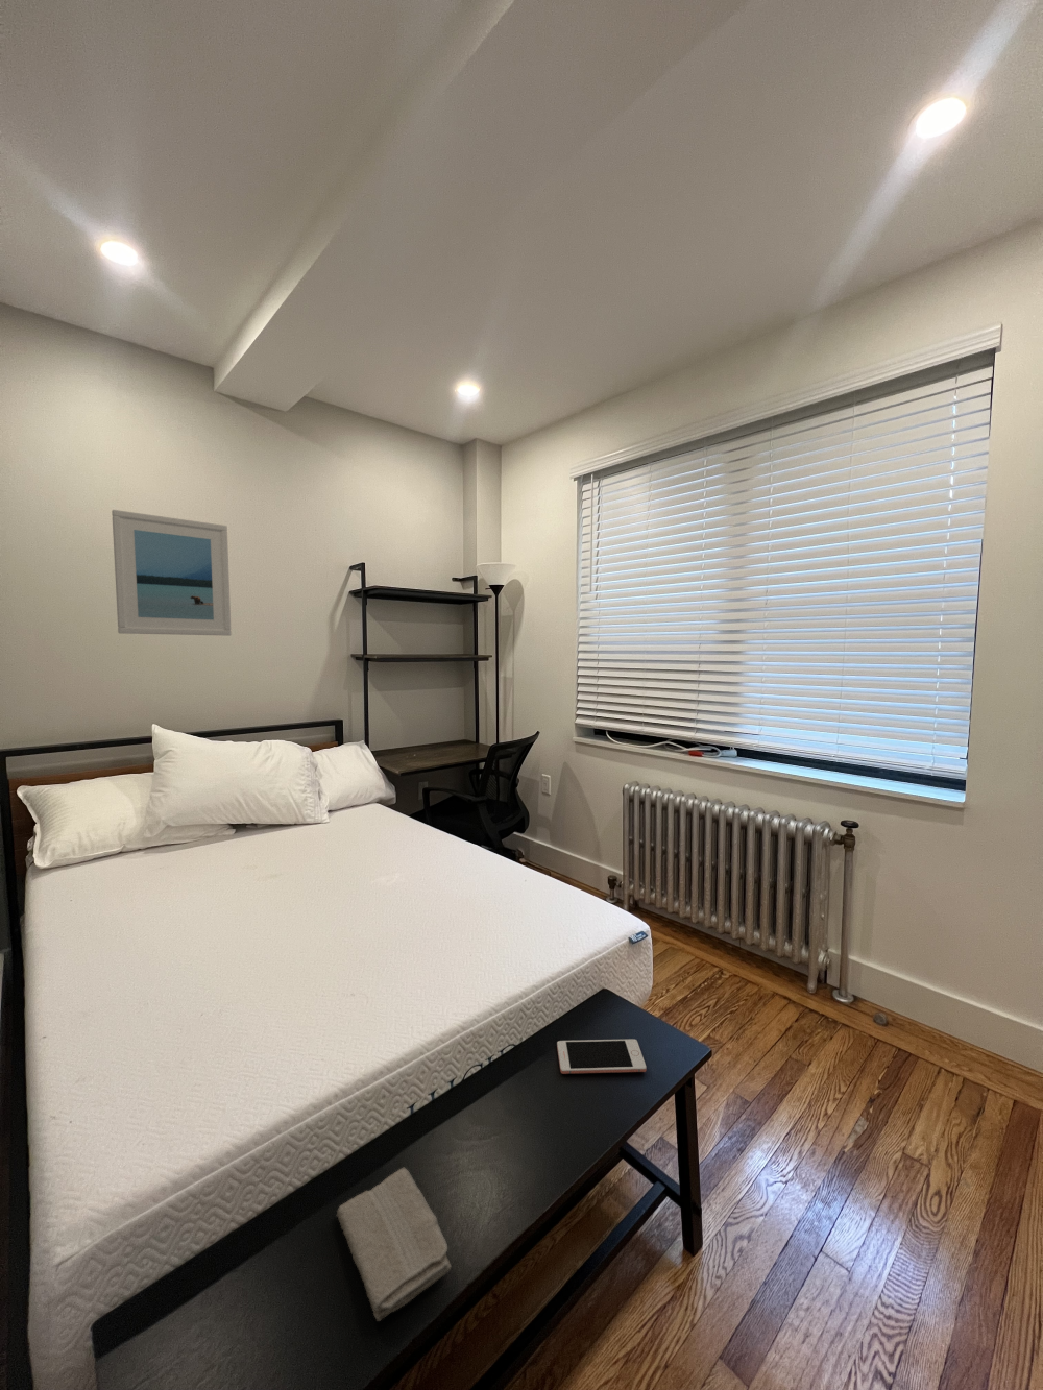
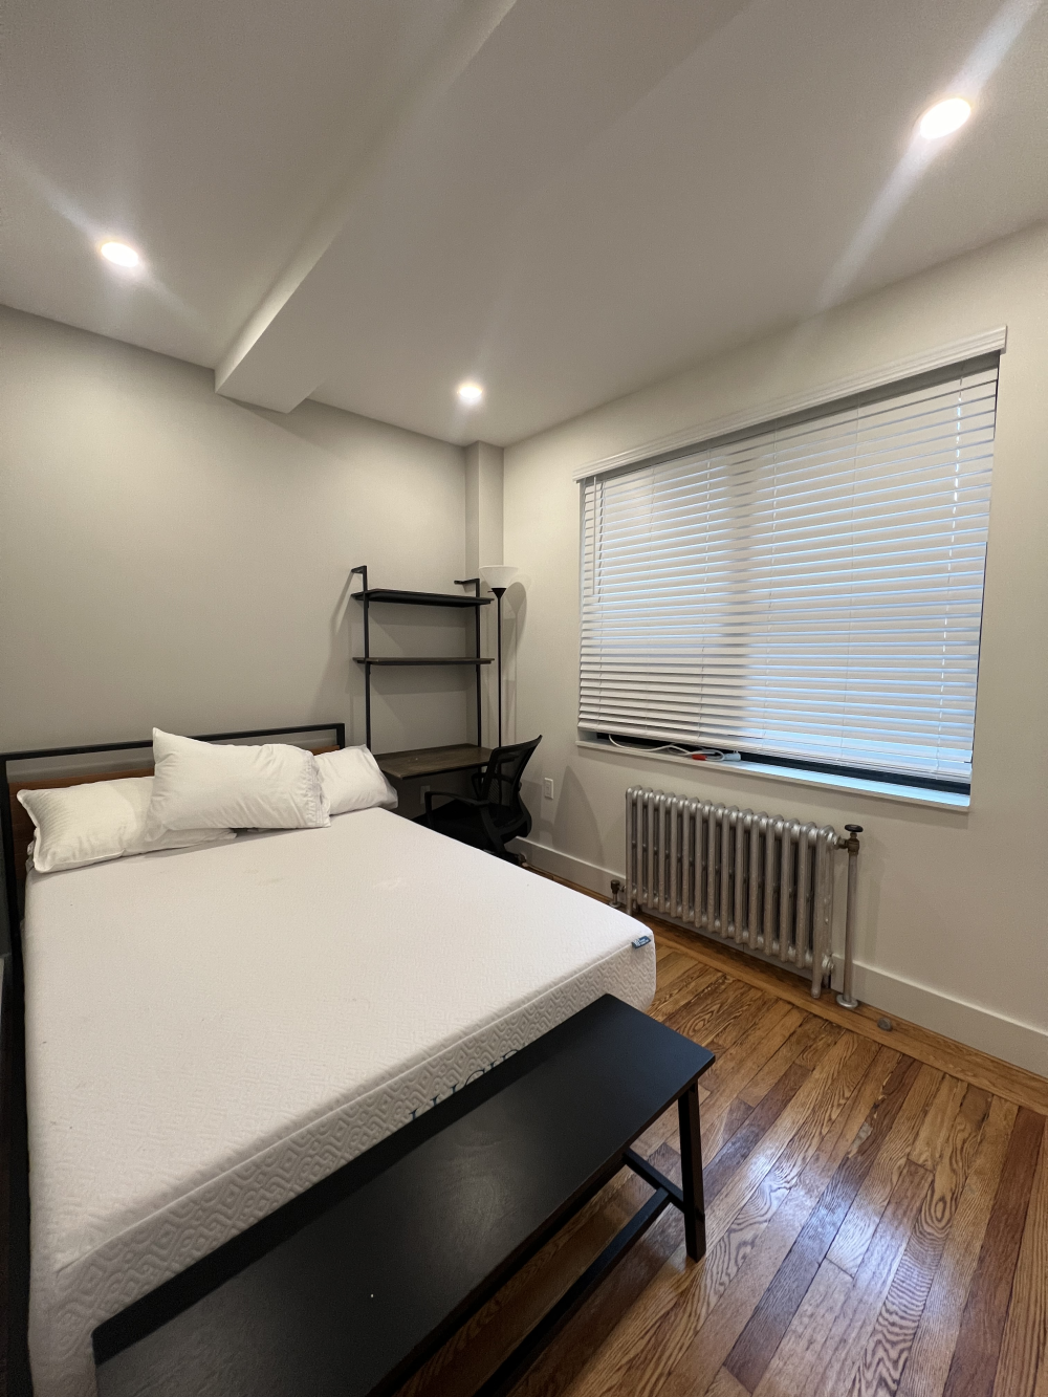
- washcloth [336,1167,451,1322]
- cell phone [555,1038,646,1075]
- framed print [111,509,232,637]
